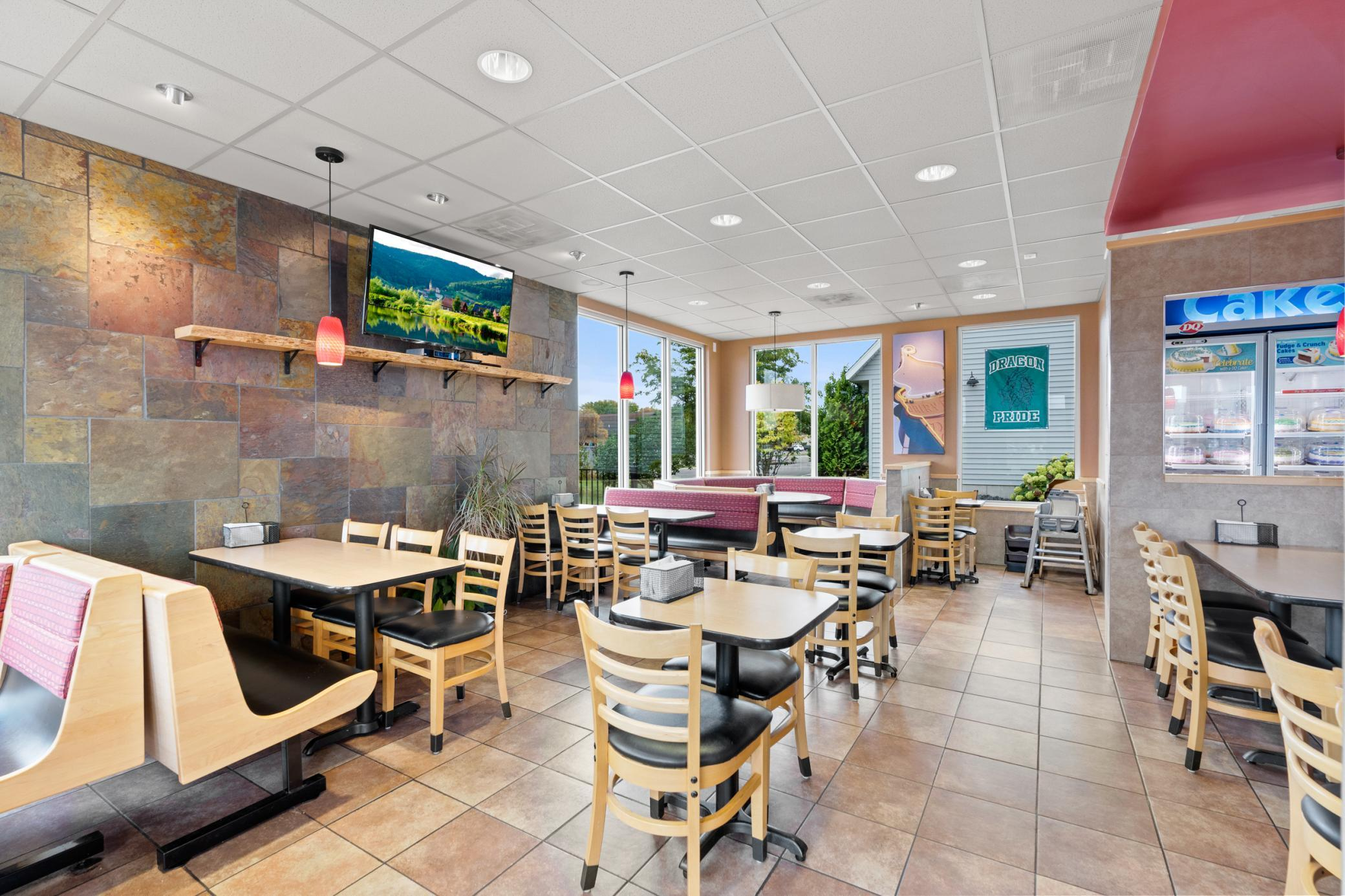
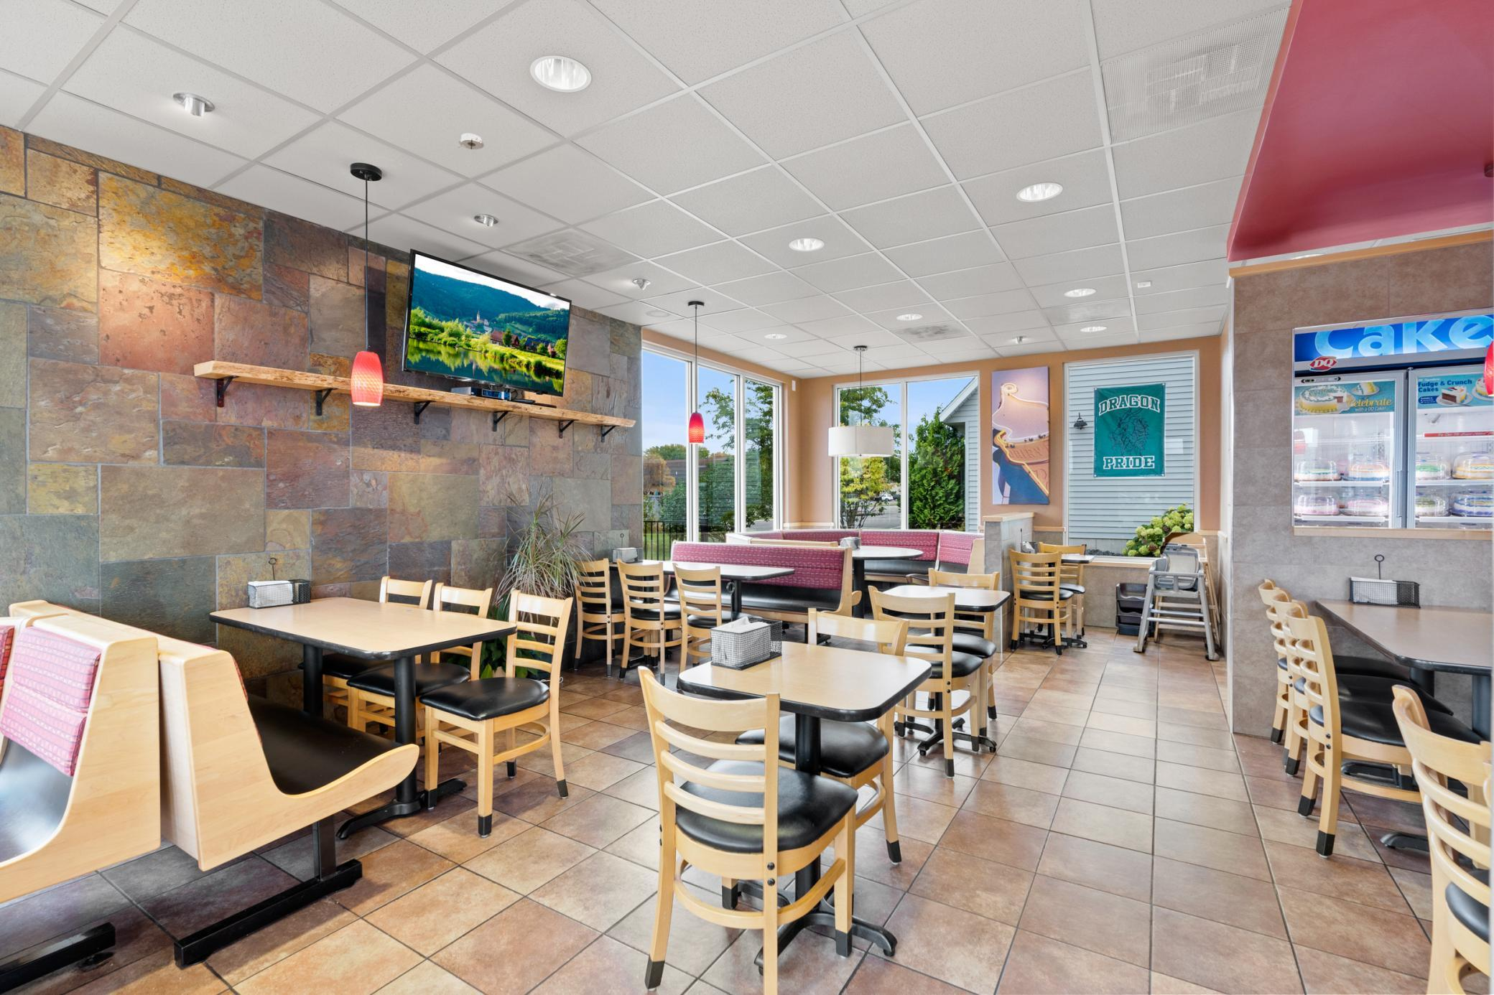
+ smoke detector [457,133,484,150]
